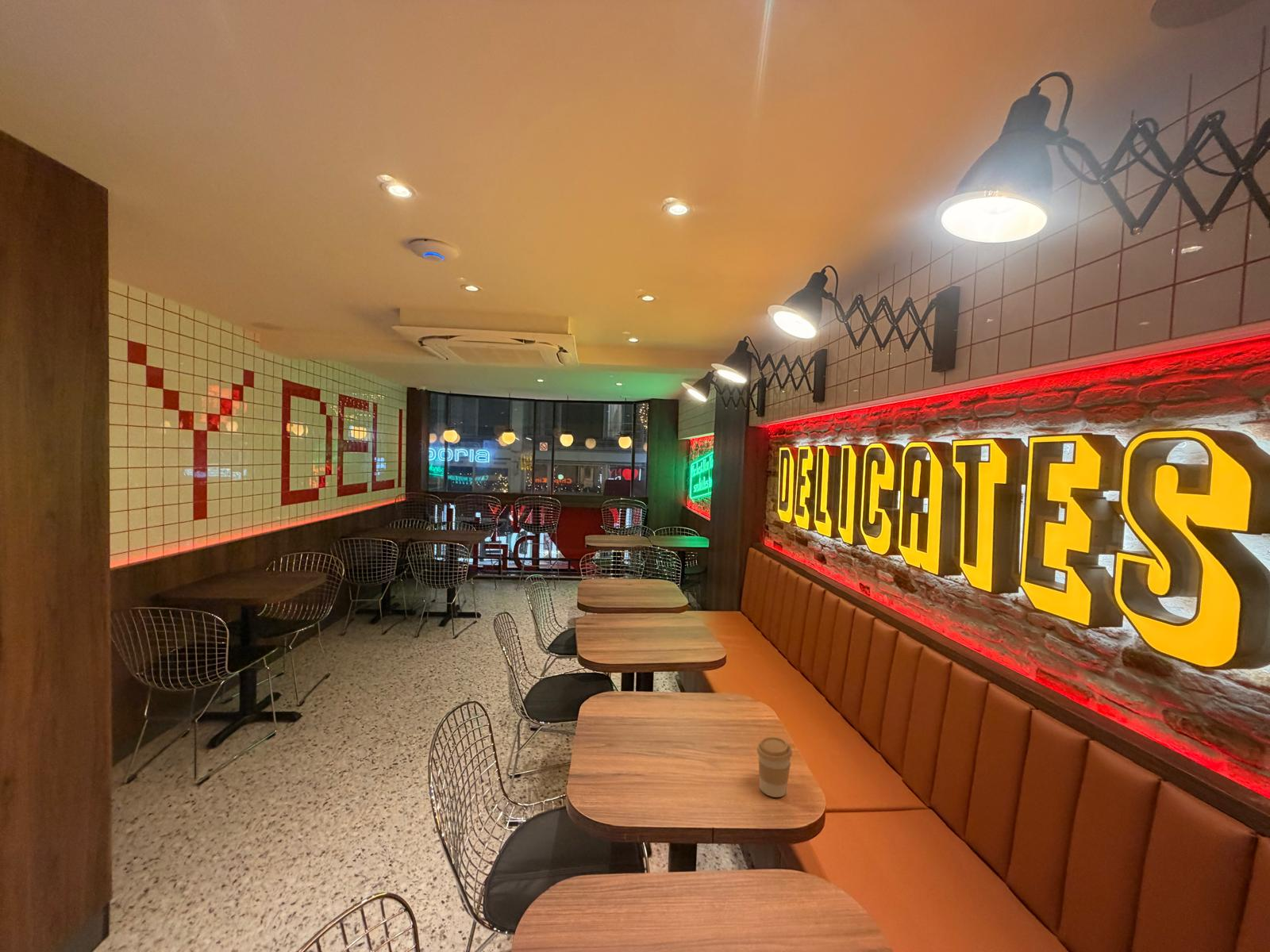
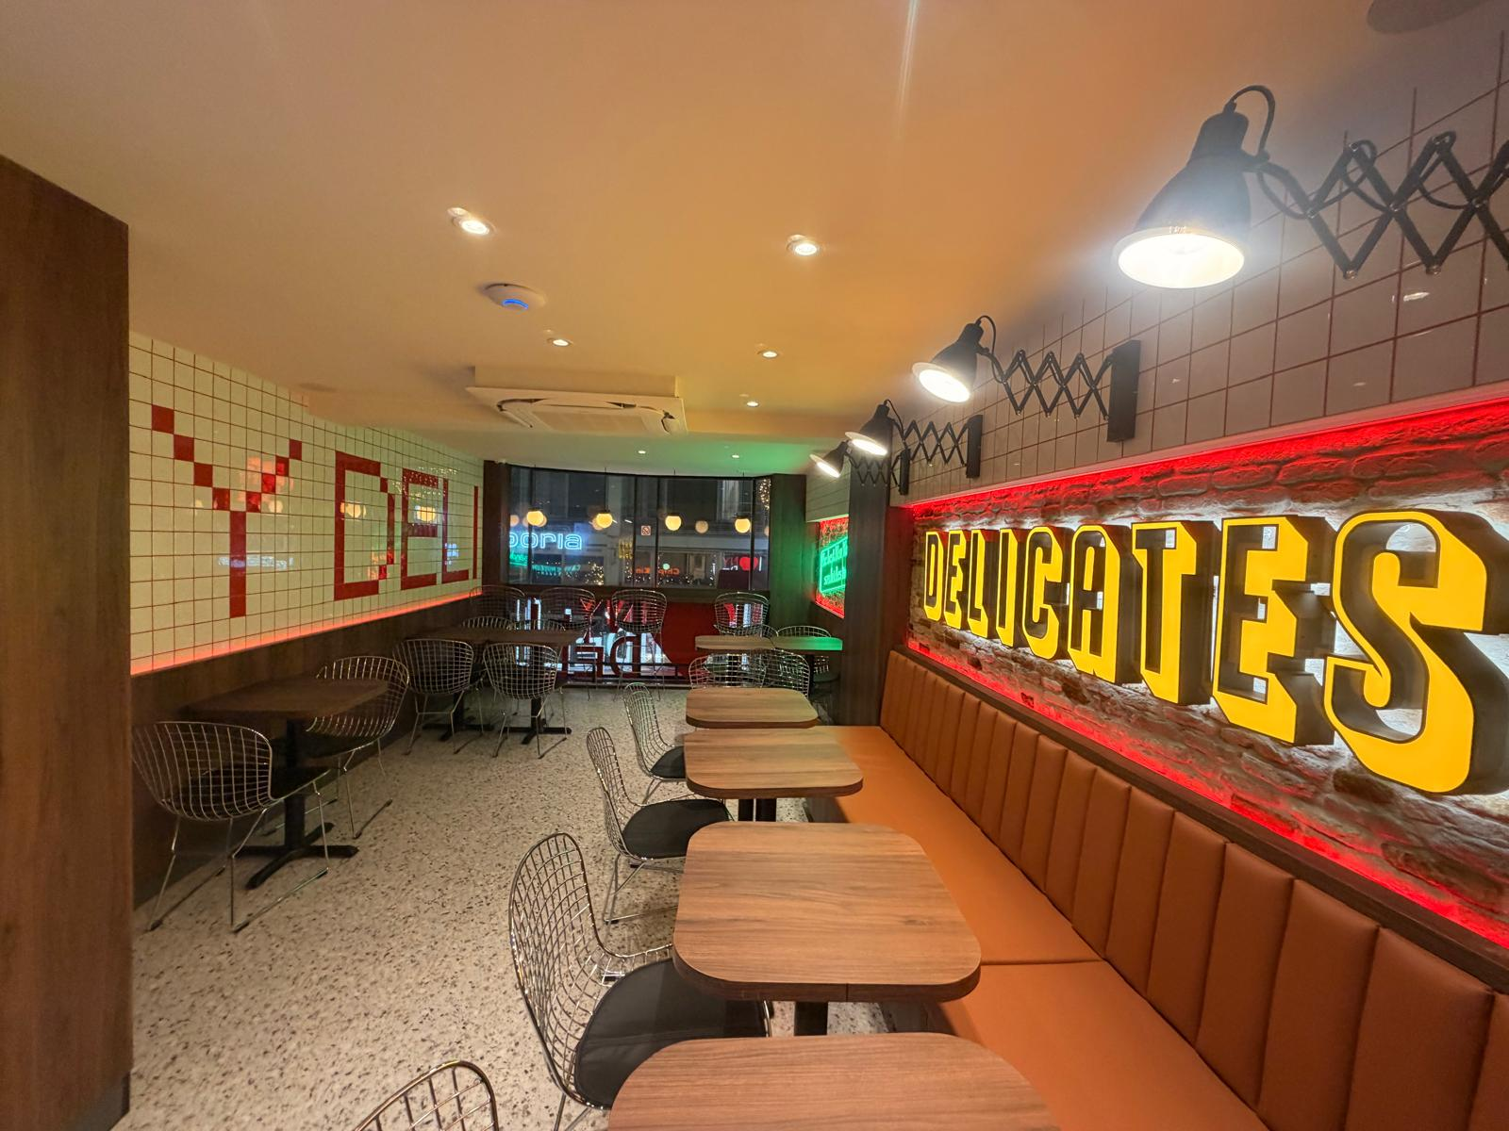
- coffee cup [756,736,793,798]
